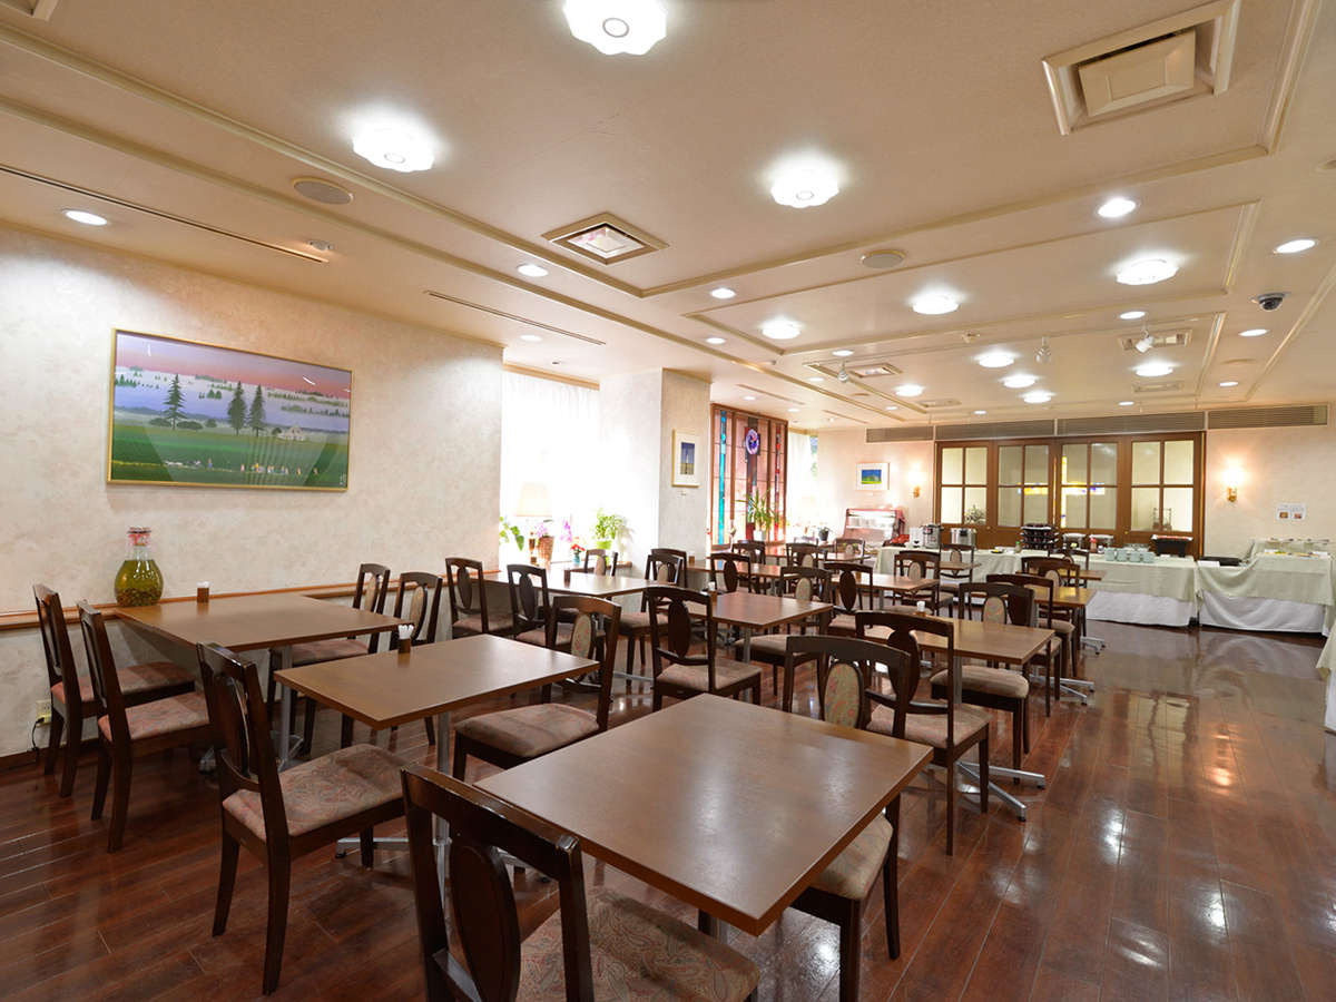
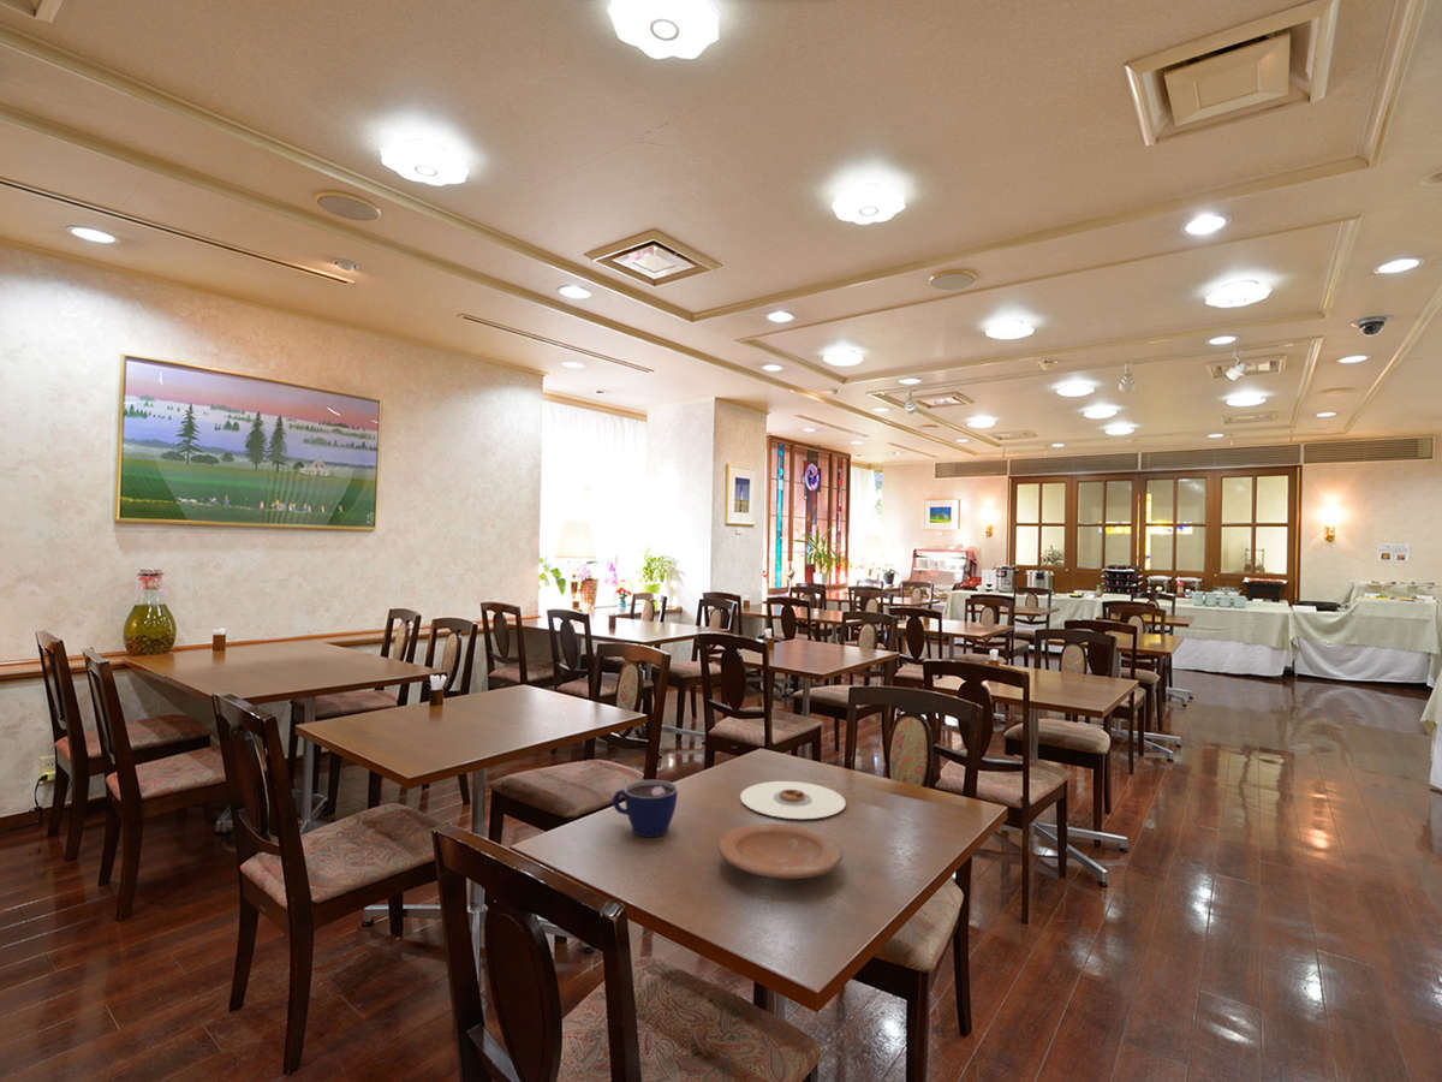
+ cup [612,779,679,838]
+ plate [716,822,844,880]
+ plate [739,780,847,820]
